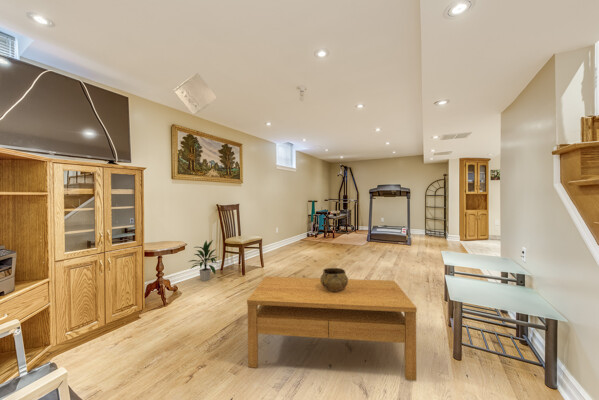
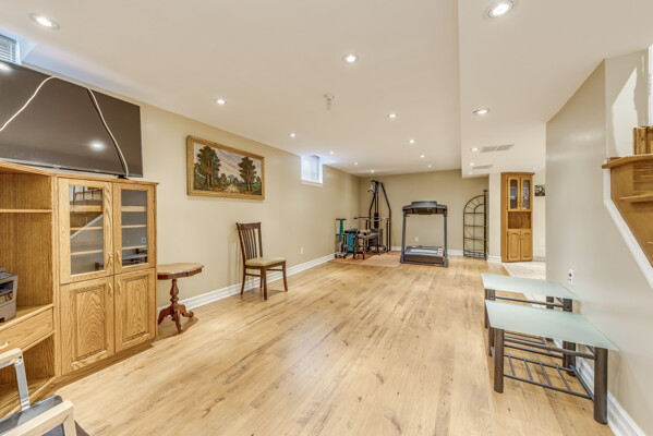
- indoor plant [188,239,218,282]
- decorative bowl [320,267,349,291]
- coffee table [246,276,418,382]
- toilet paper roll [173,72,217,115]
